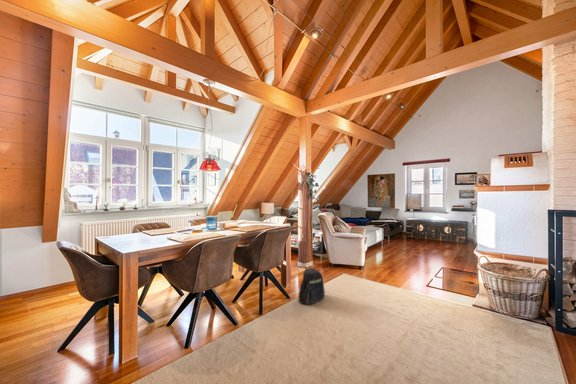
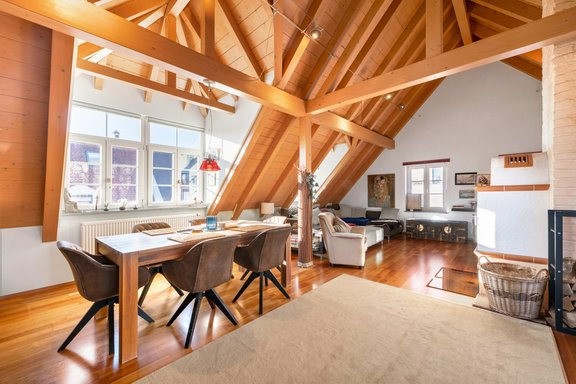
- backpack [298,266,326,306]
